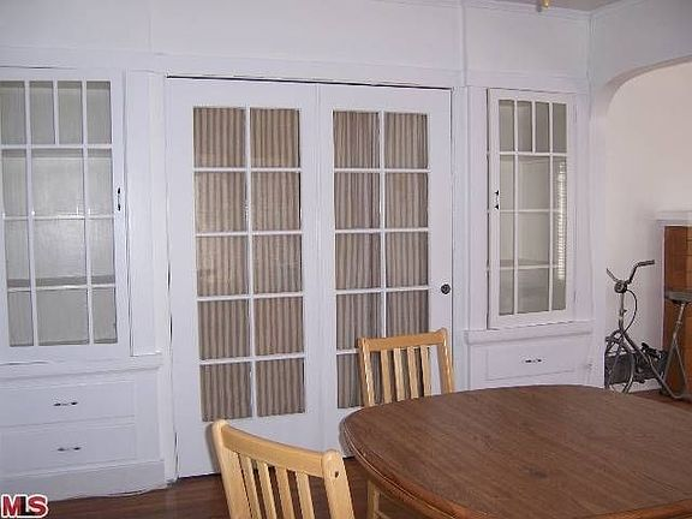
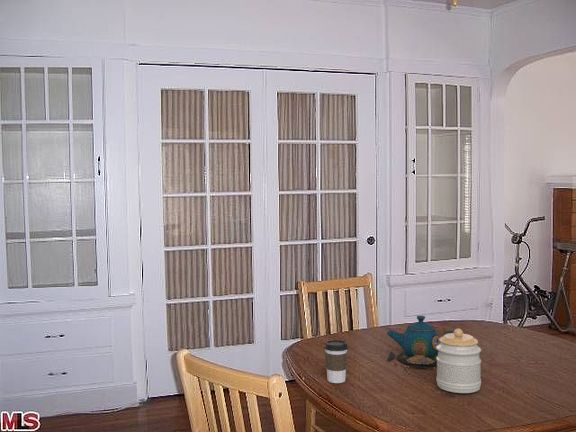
+ coffee cup [323,339,349,384]
+ jar [435,328,482,394]
+ teapot [386,315,454,369]
